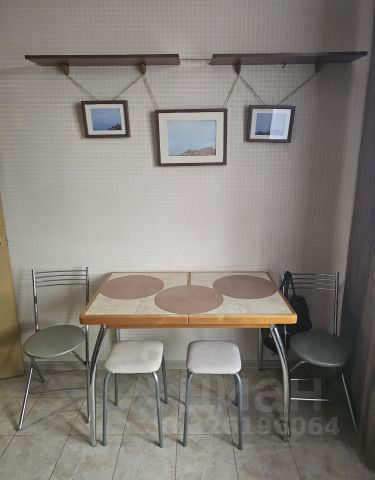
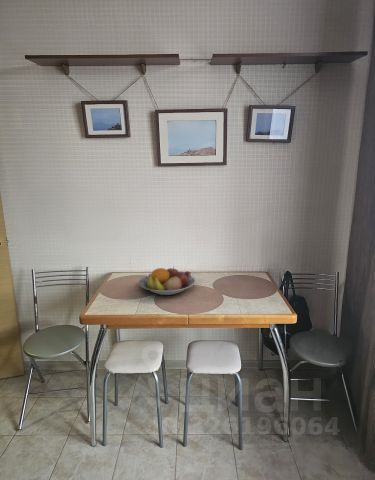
+ fruit bowl [138,267,196,296]
